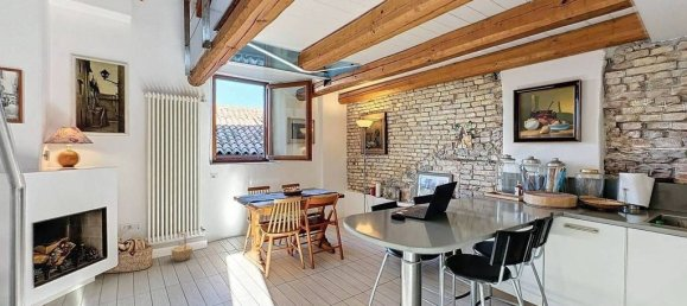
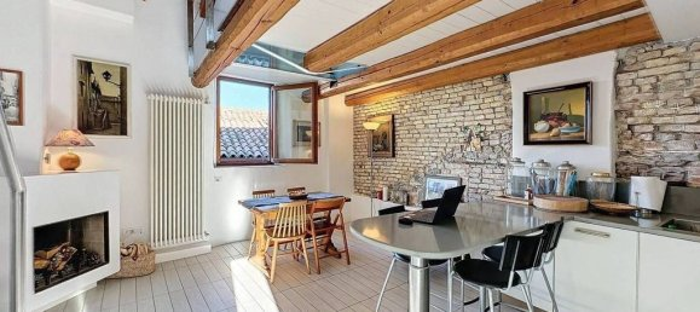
- basket [171,230,193,262]
